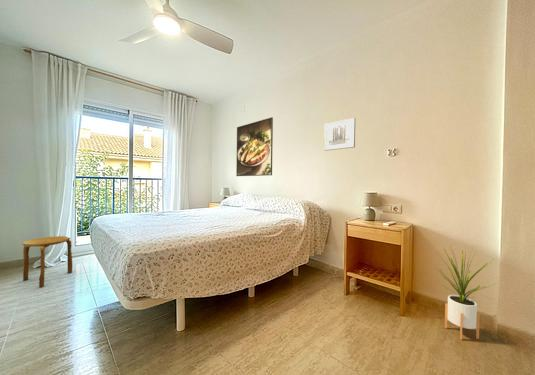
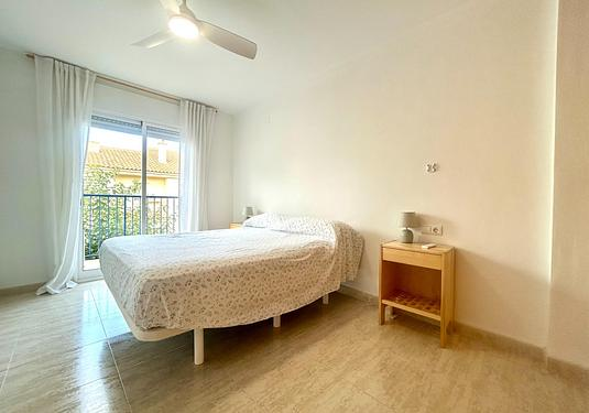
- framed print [235,116,274,177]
- wall art [323,117,356,152]
- stool [22,235,73,288]
- house plant [435,244,498,341]
